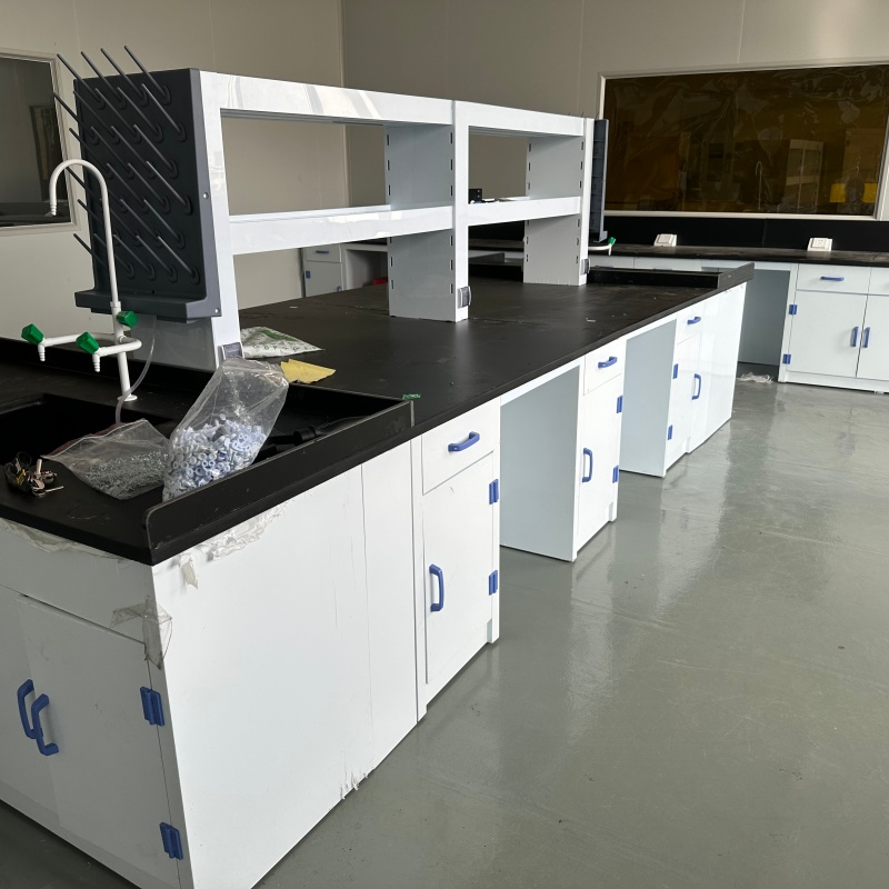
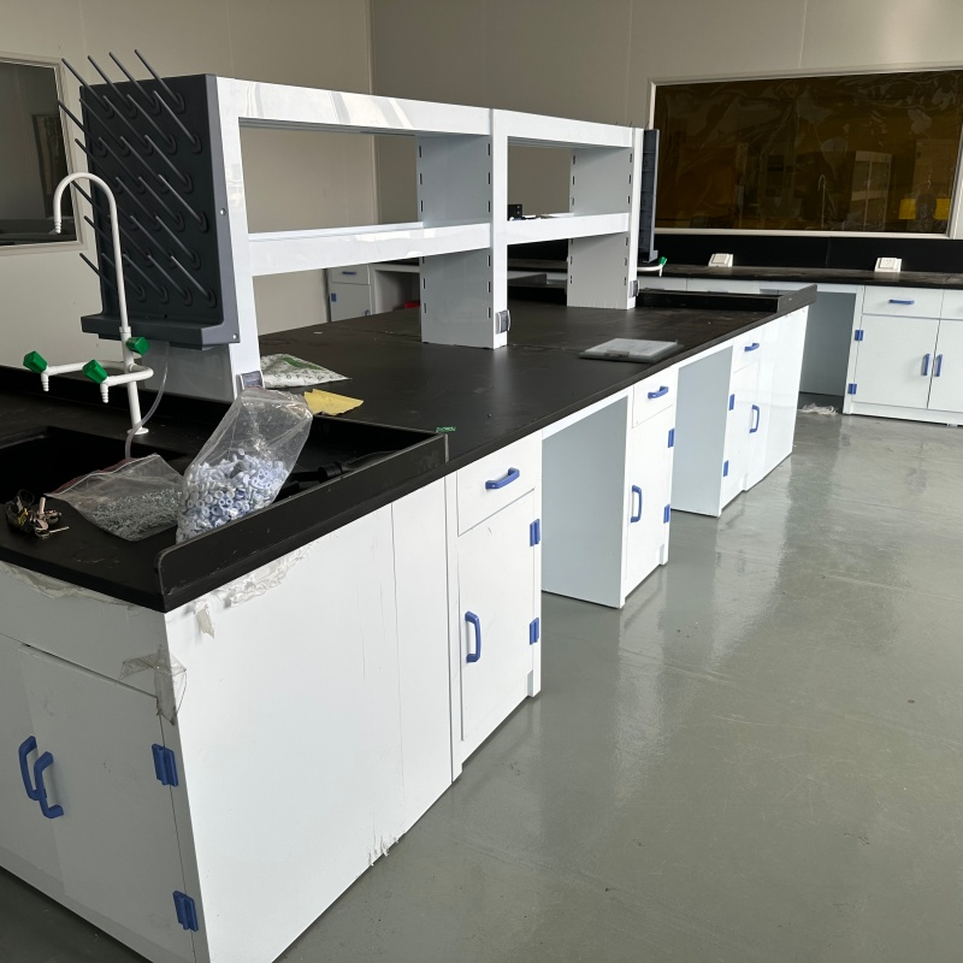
+ clipboard [577,337,685,364]
